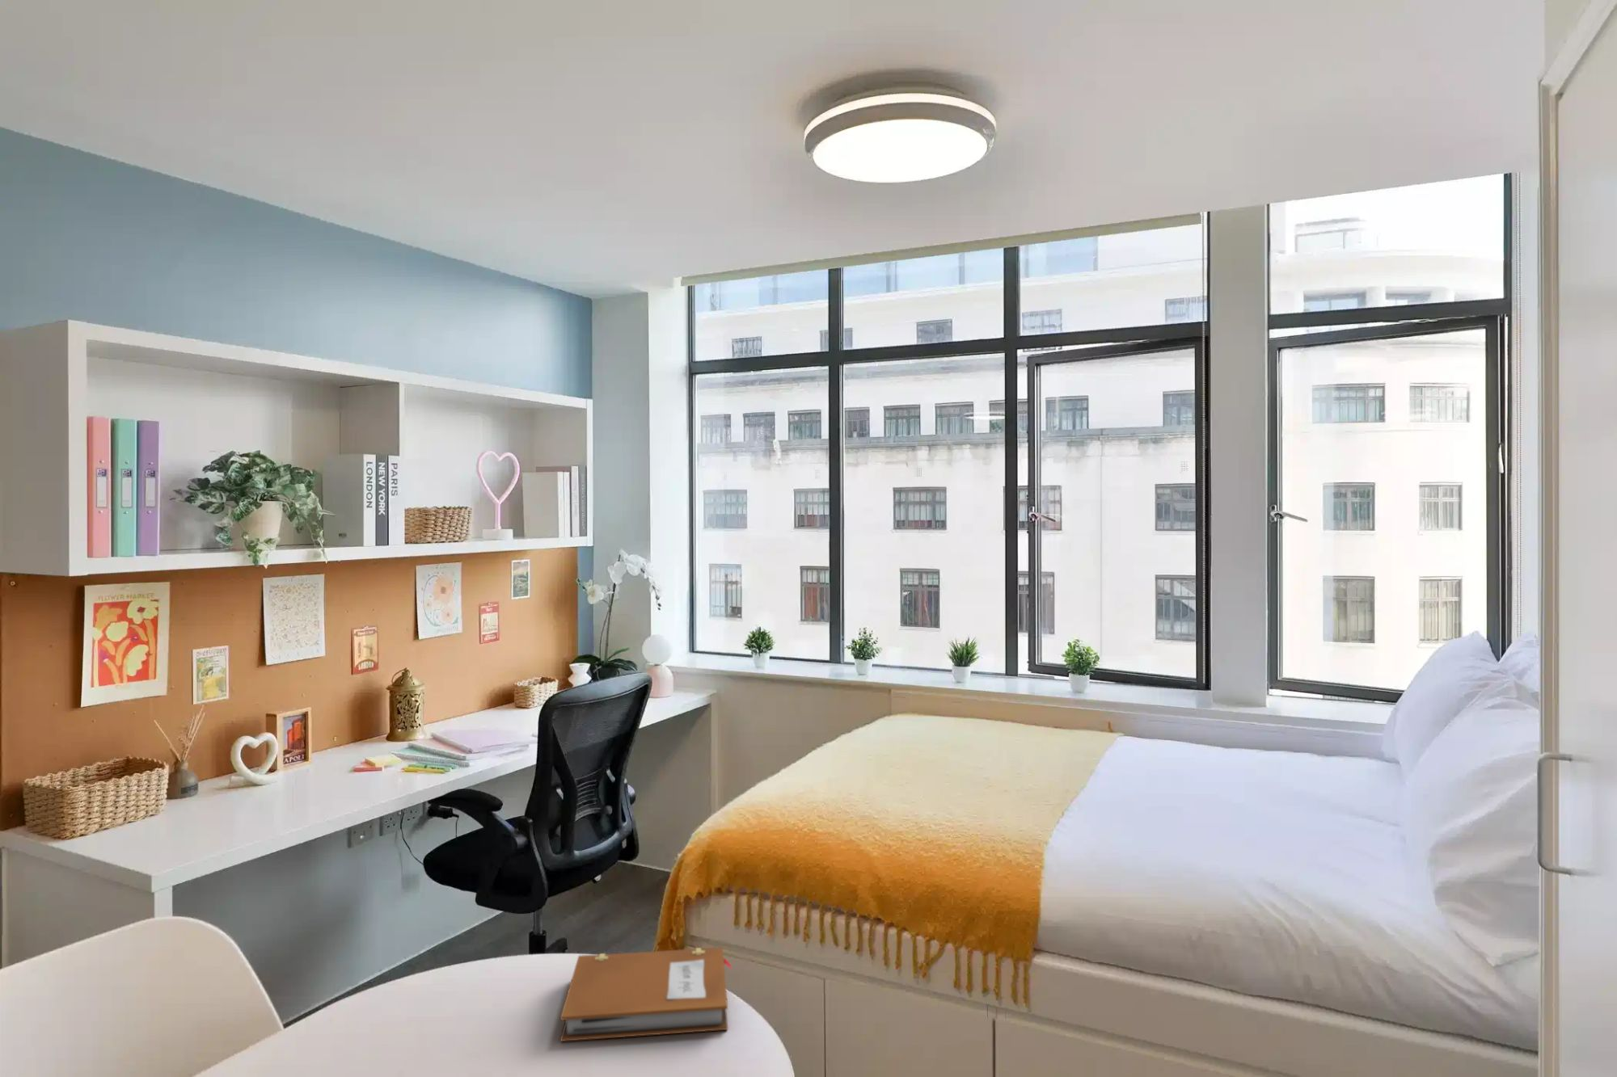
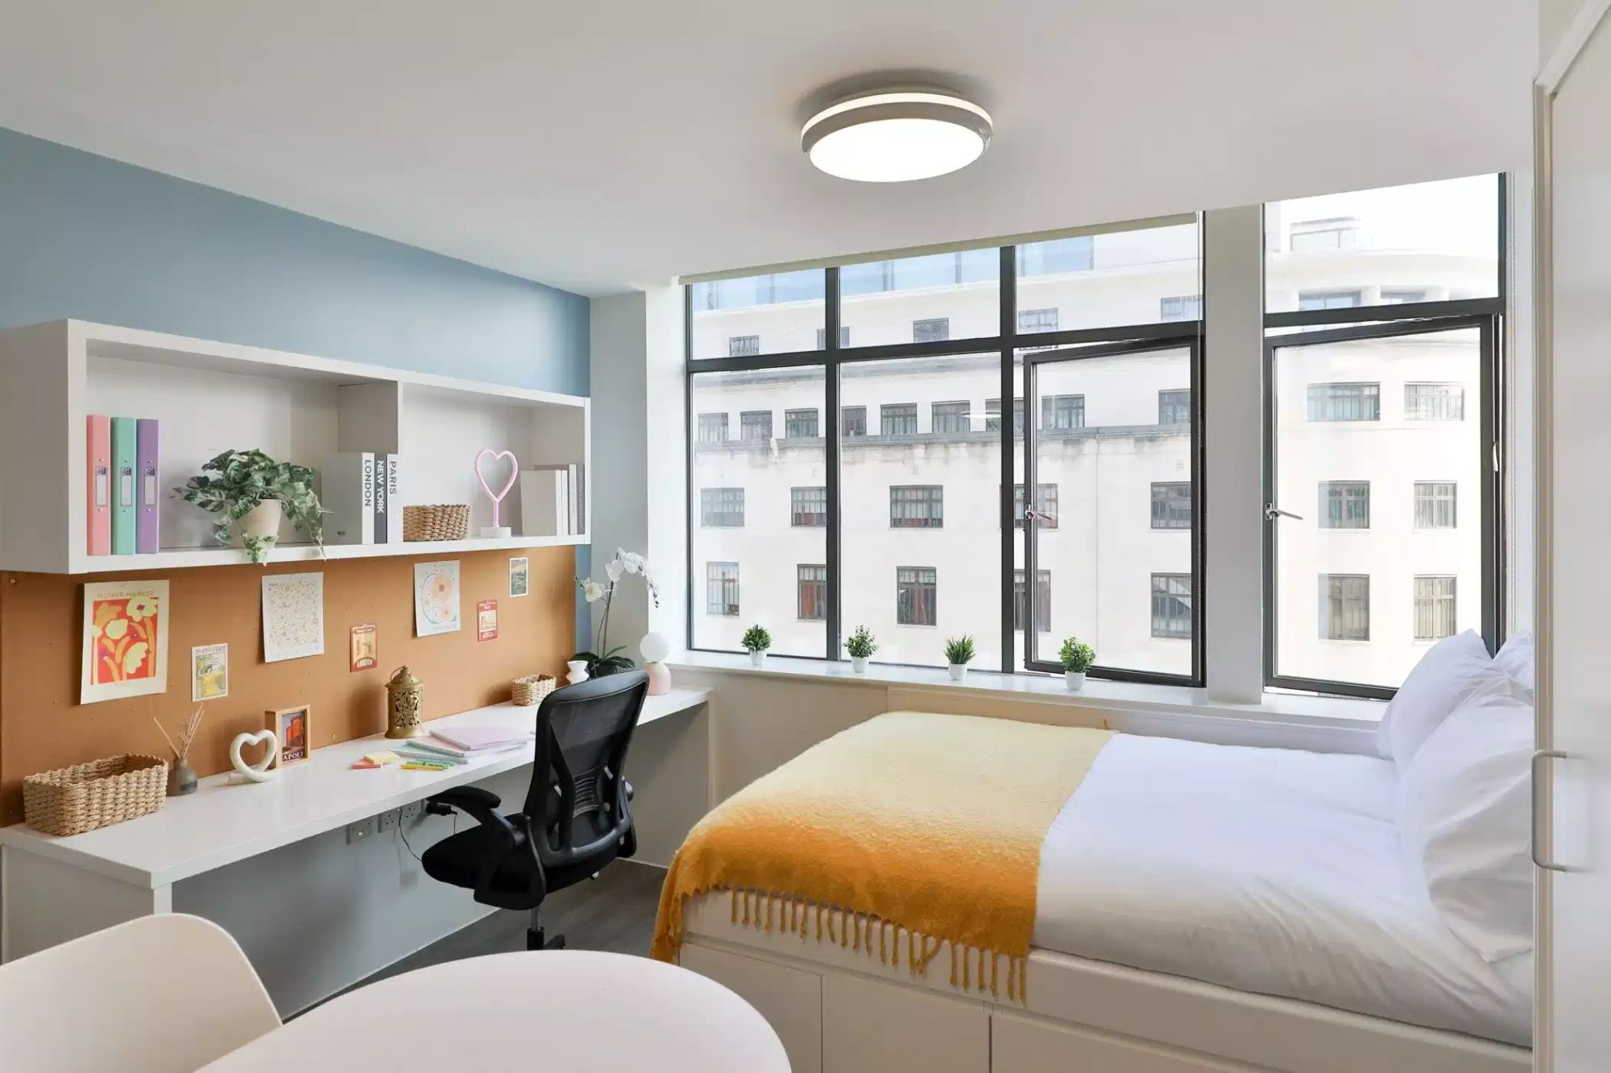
- notebook [559,946,732,1042]
